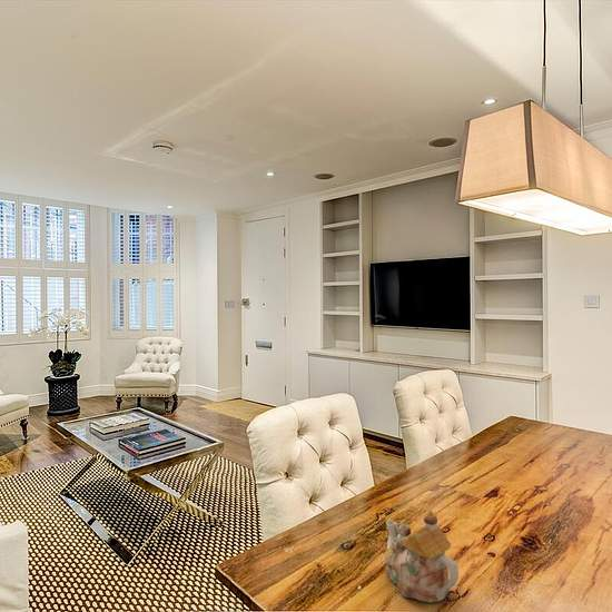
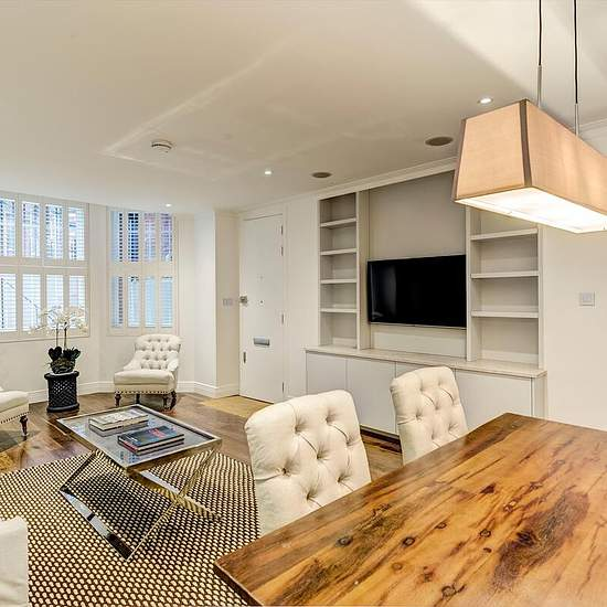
- teapot [384,510,460,603]
